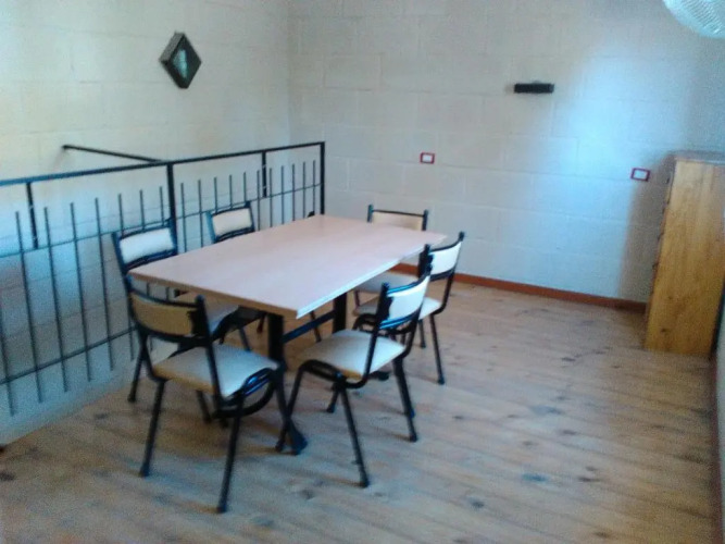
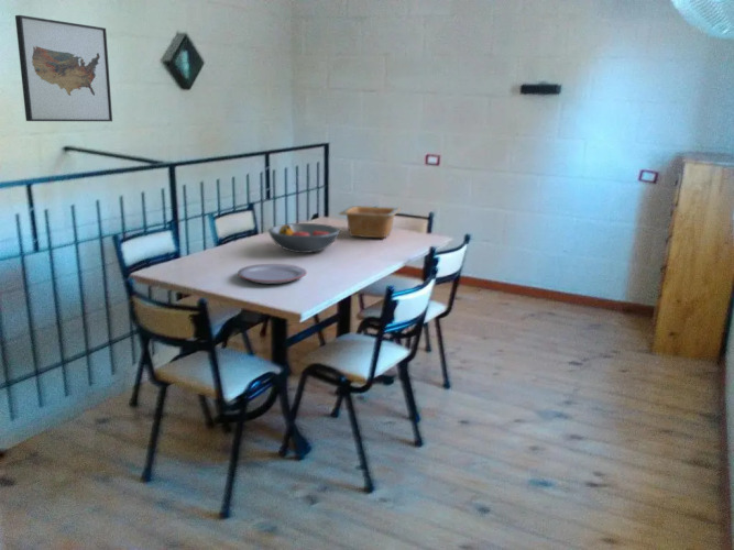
+ serving bowl [338,205,402,239]
+ wall art [14,14,113,122]
+ fruit bowl [266,222,341,254]
+ plate [237,263,307,285]
